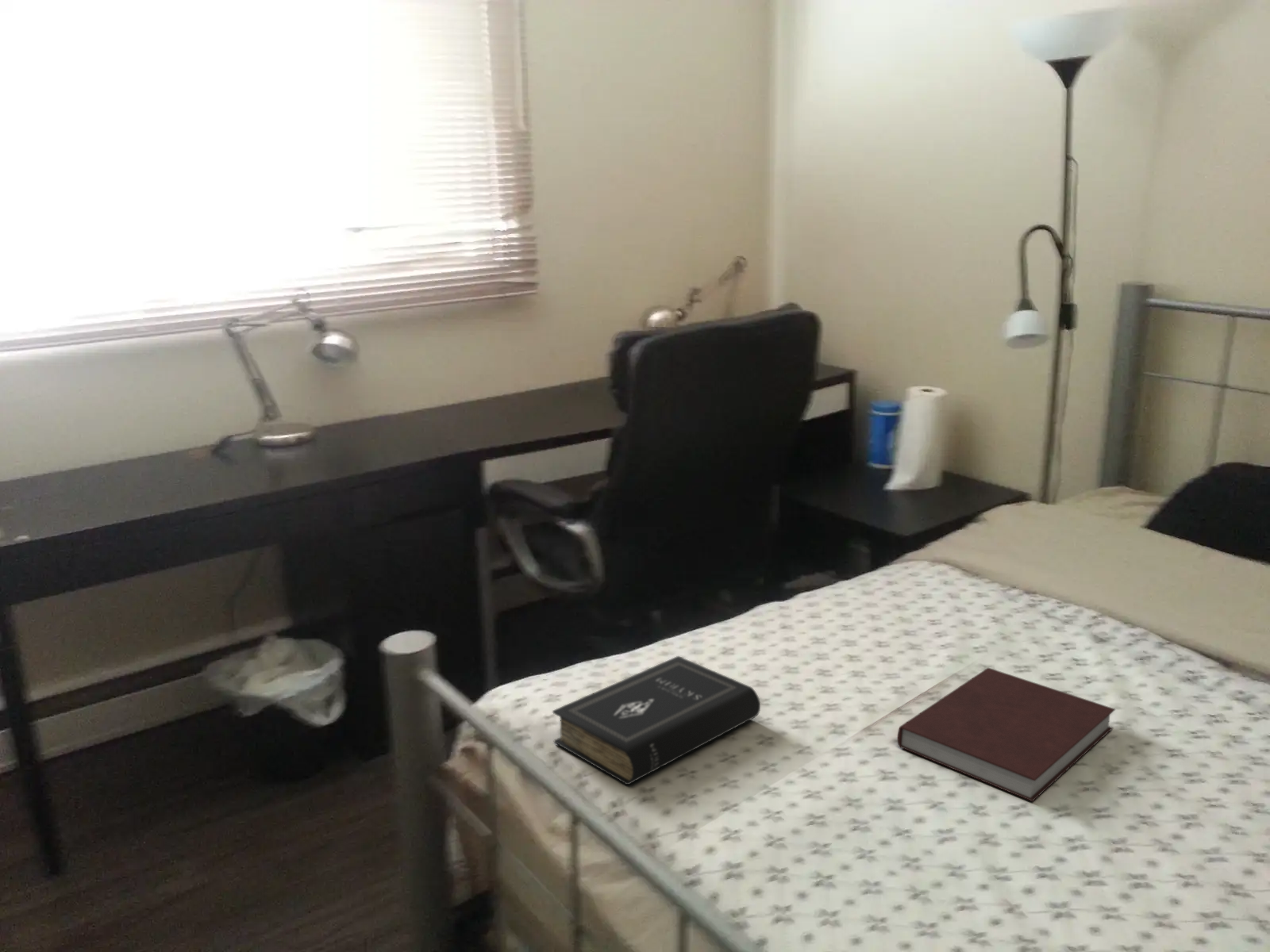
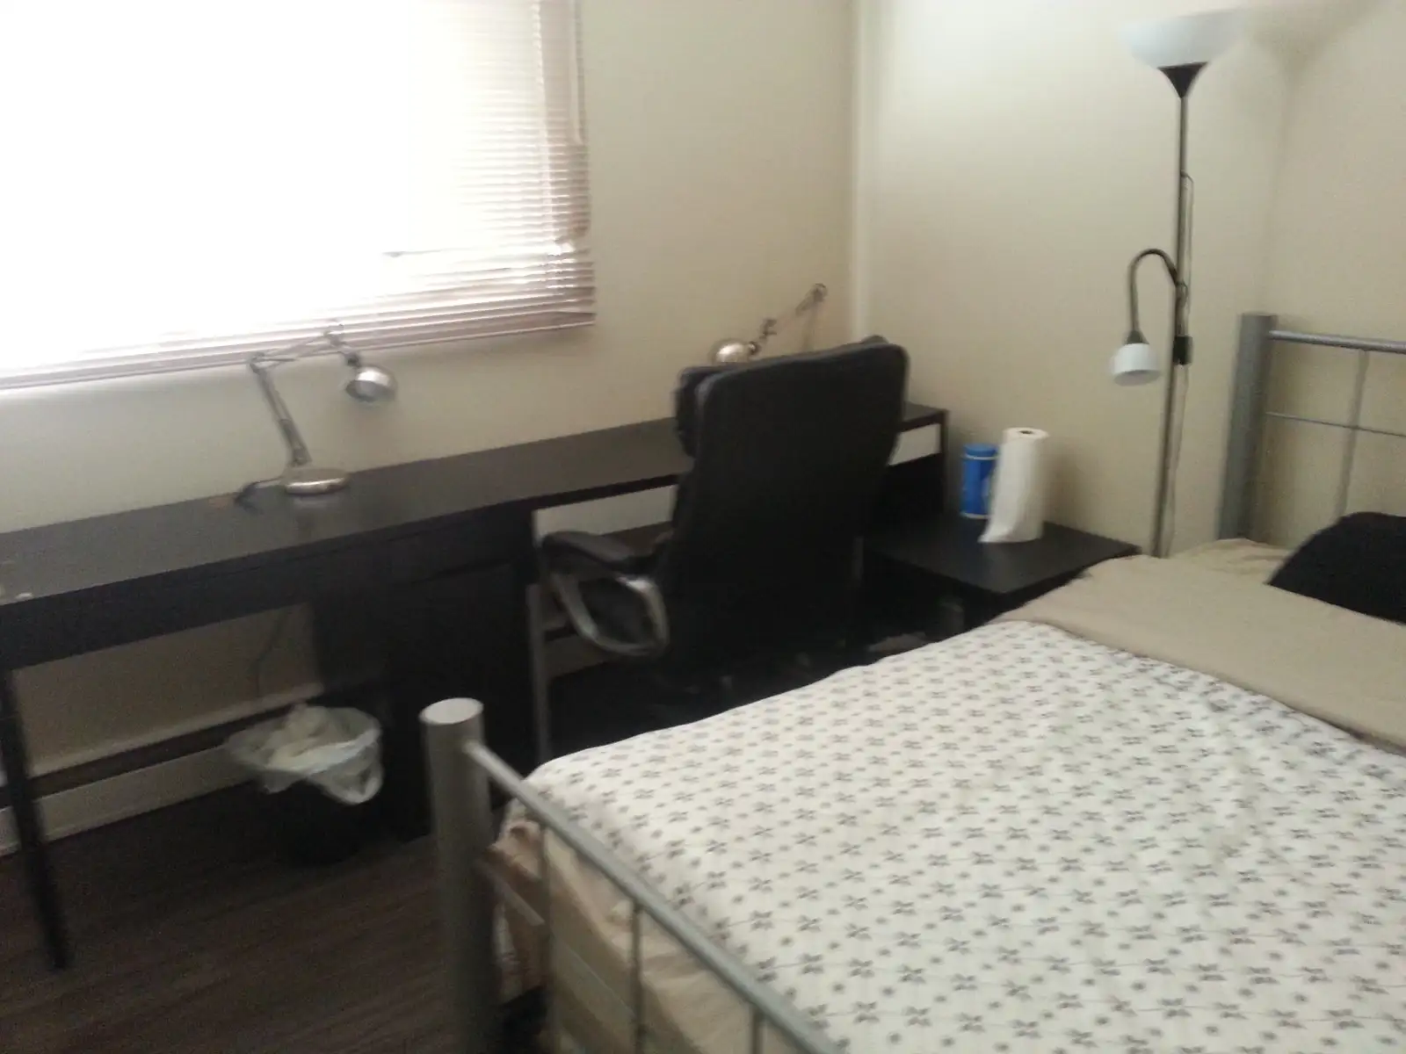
- book [552,655,761,785]
- notebook [897,667,1116,803]
